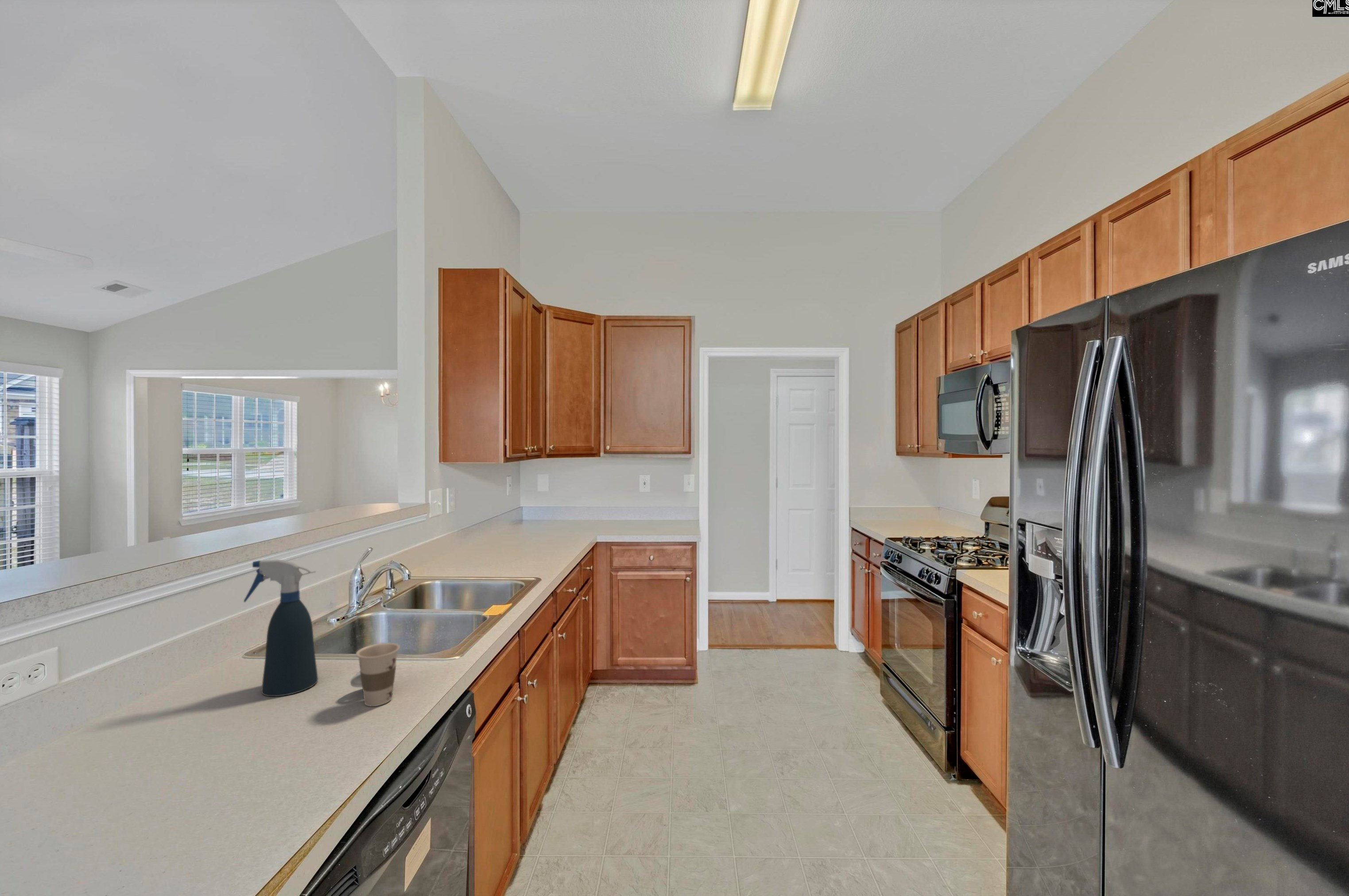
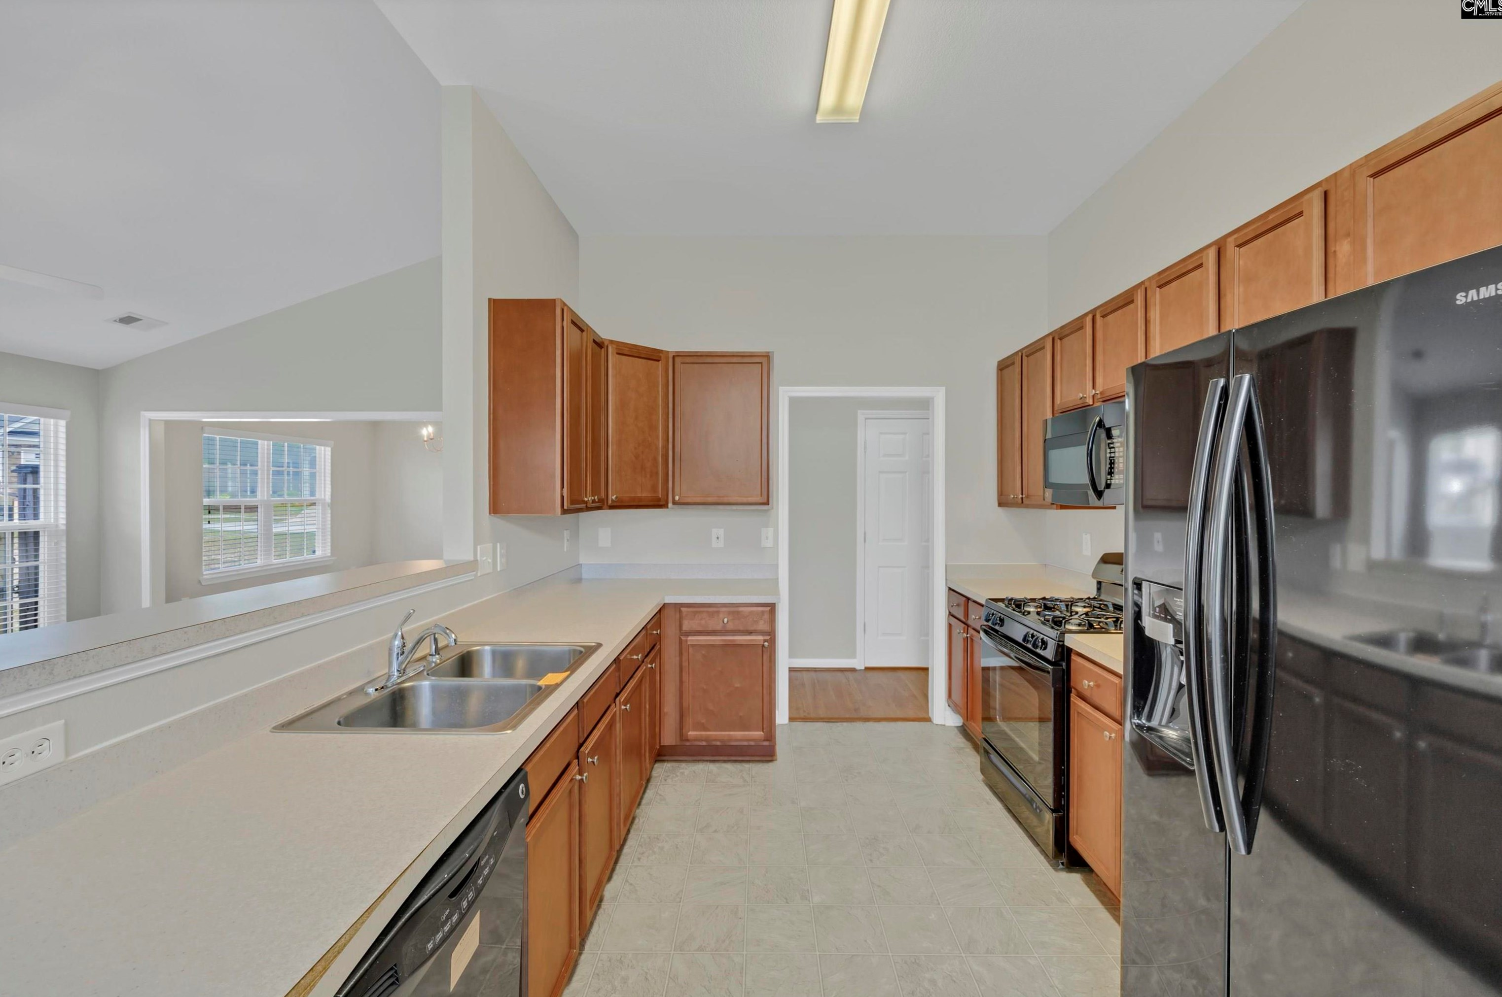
- cup [350,642,400,707]
- spray bottle [243,559,318,697]
